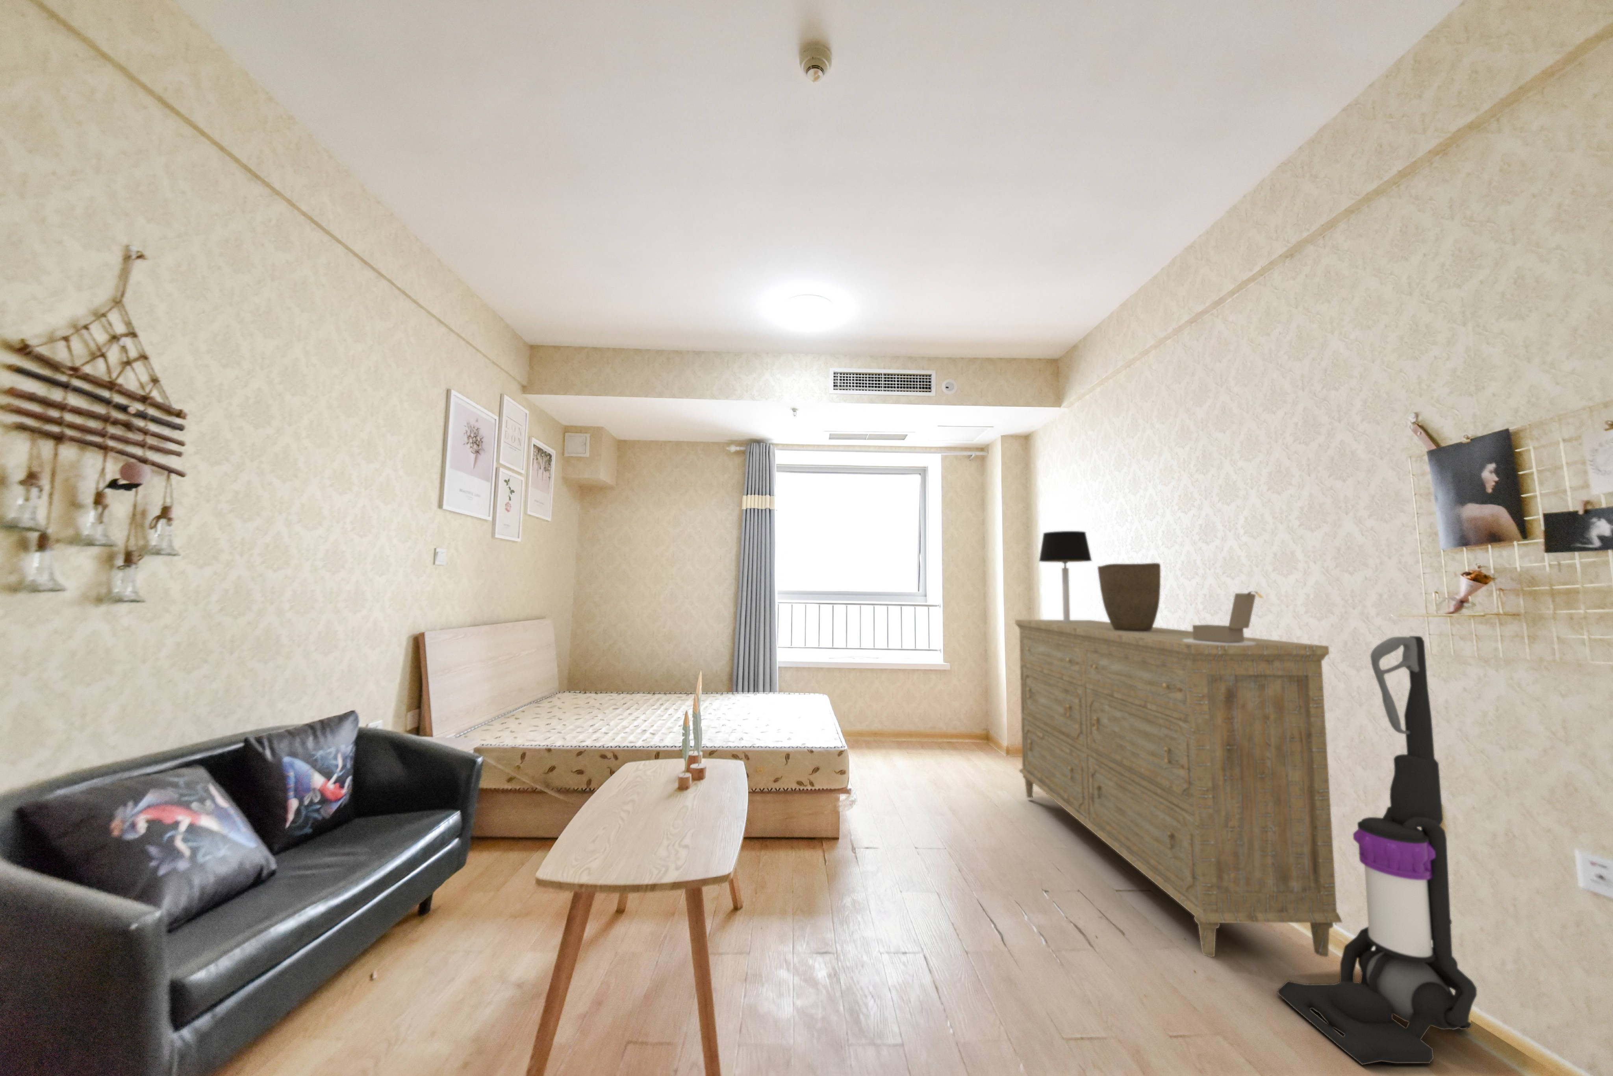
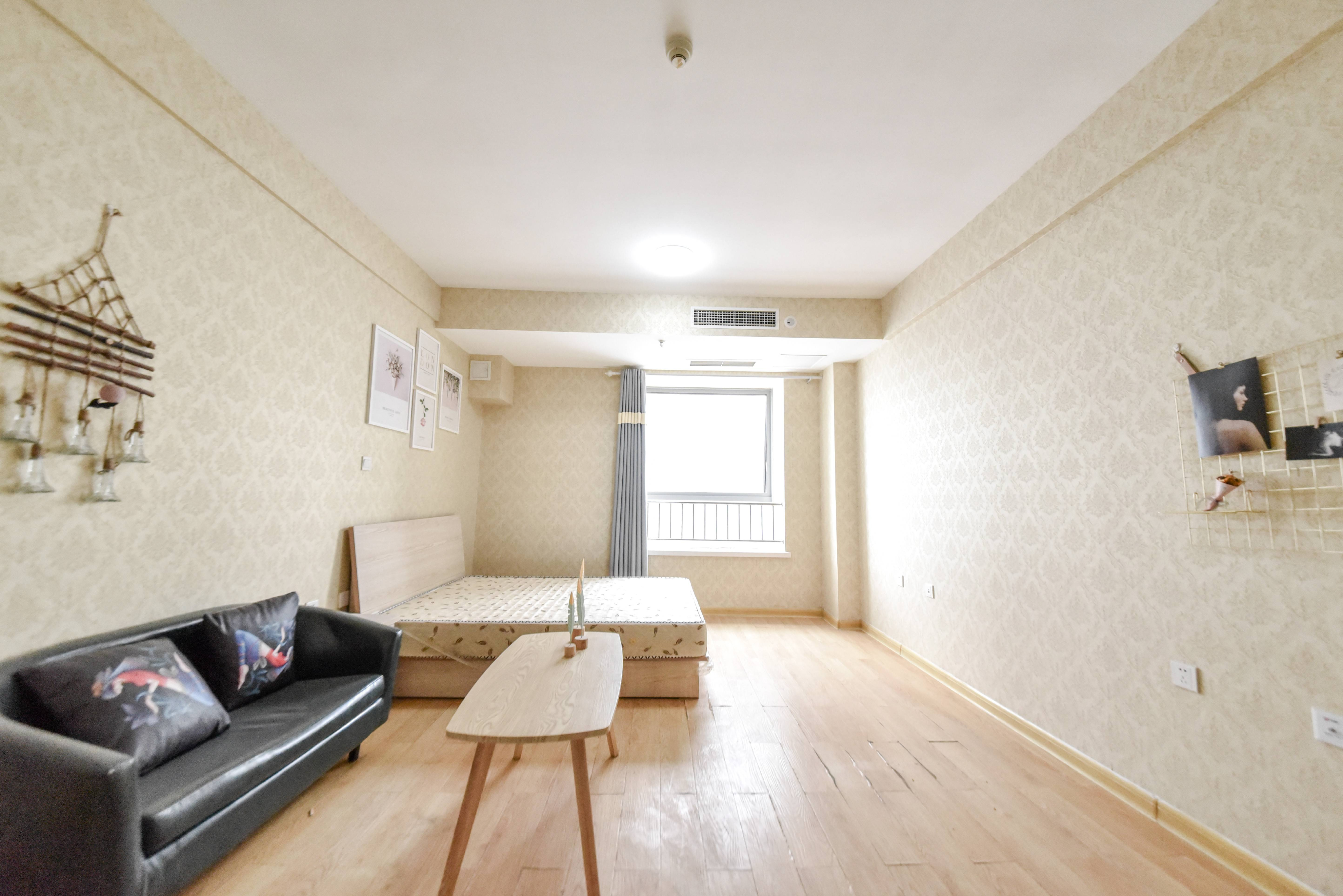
- dresser [1015,620,1343,957]
- vase [1097,562,1161,630]
- vacuum cleaner [1277,635,1477,1065]
- jewelry box [1183,591,1263,645]
- table lamp [1039,531,1093,622]
